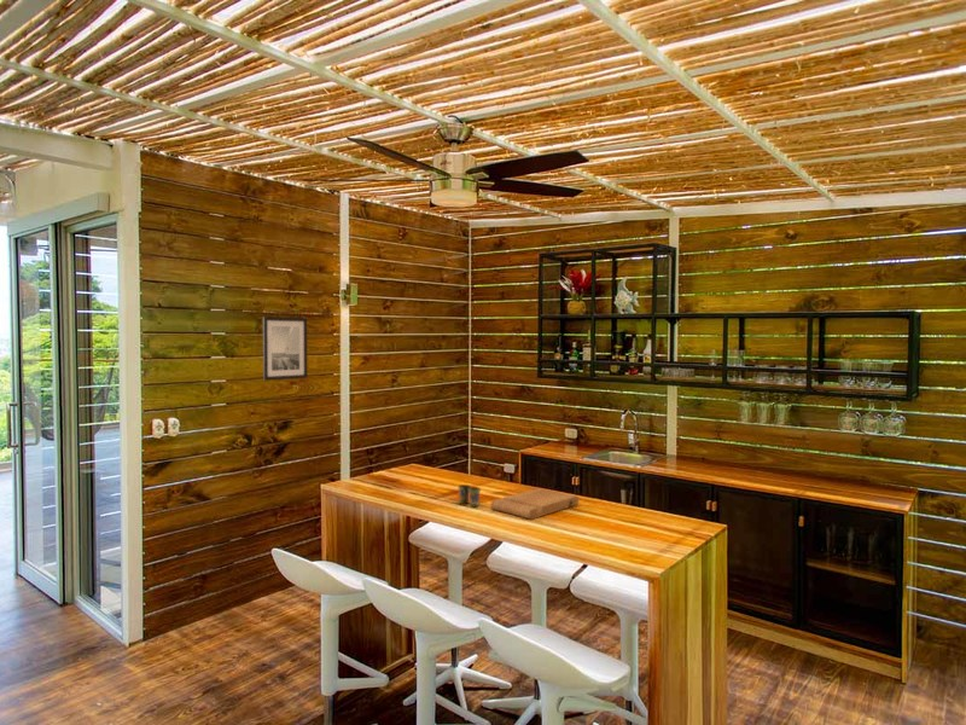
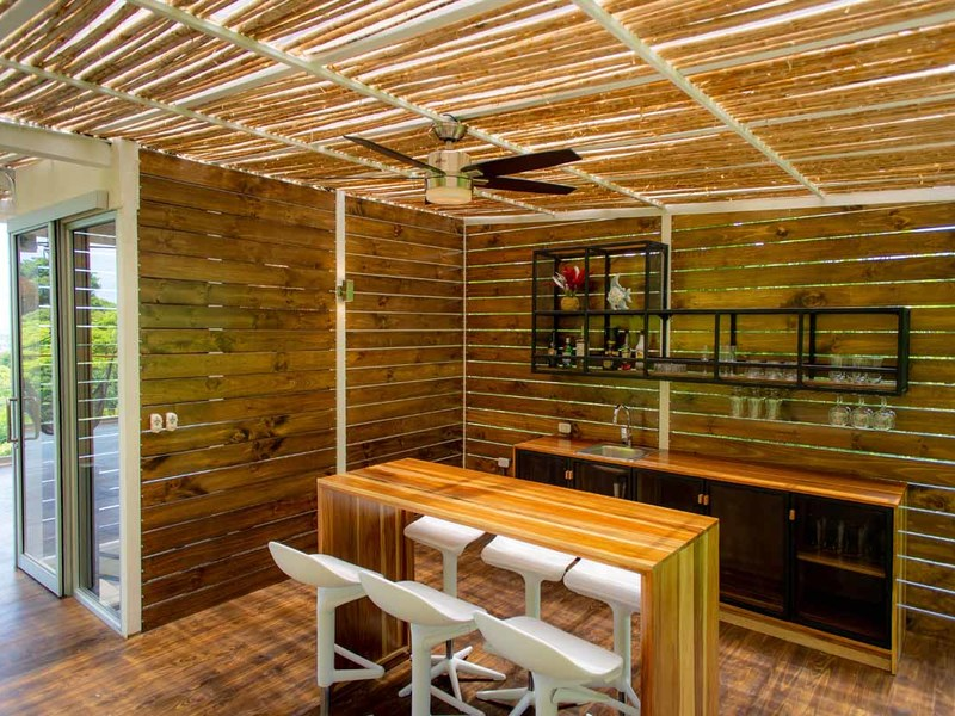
- cutting board [489,487,580,521]
- wall art [262,315,308,382]
- cup [456,483,482,507]
